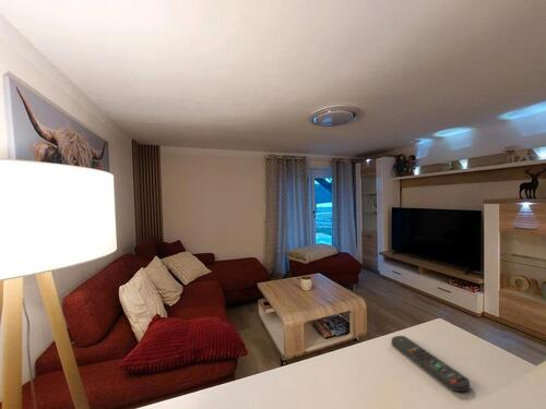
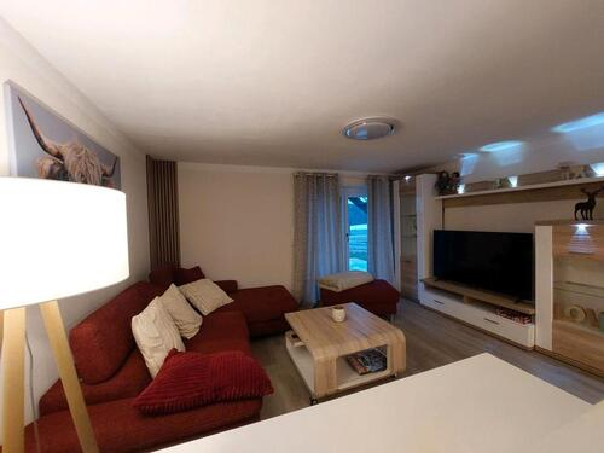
- remote control [391,335,471,393]
